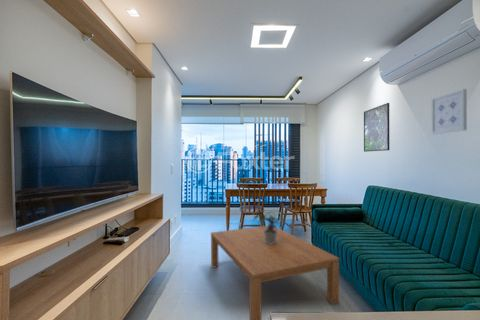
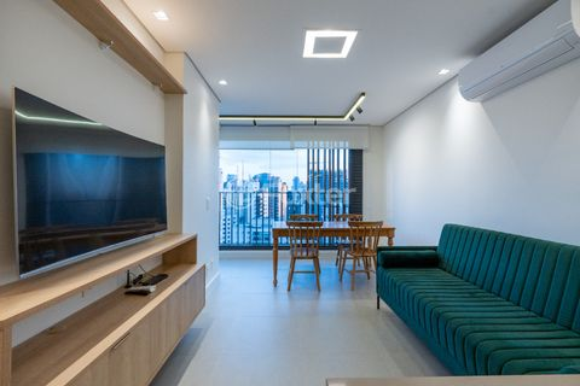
- coffee table [210,225,340,320]
- wall art [430,88,468,135]
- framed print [363,102,390,153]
- potted plant [253,210,289,244]
